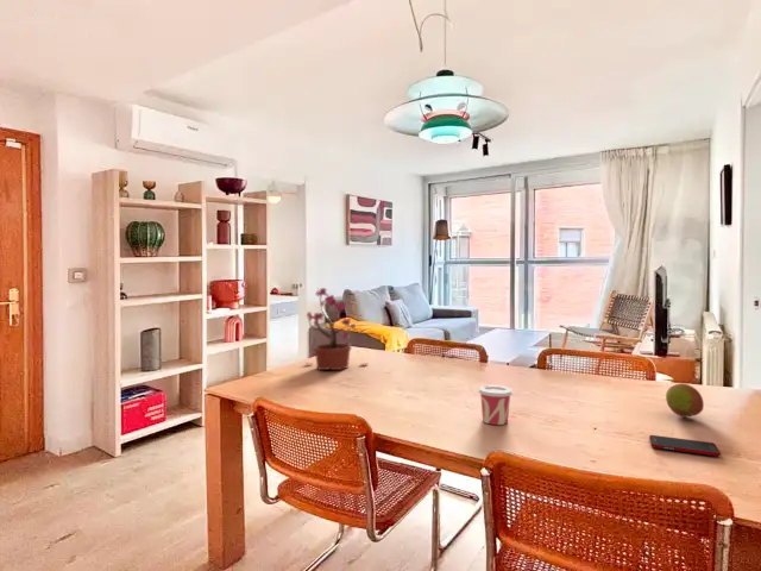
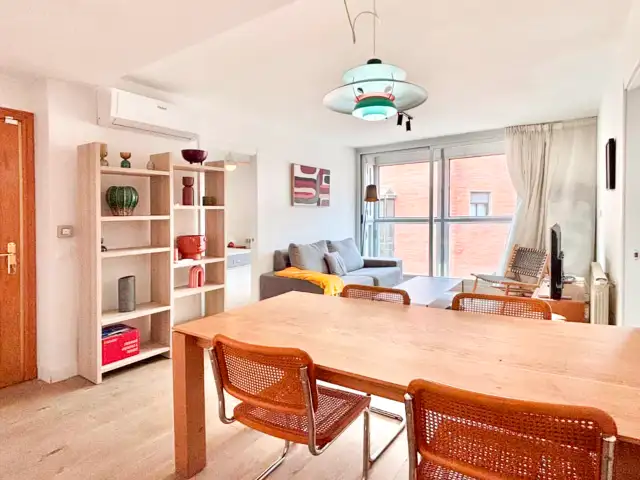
- fruit [665,382,705,419]
- cell phone [648,434,722,457]
- cup [477,384,514,426]
- potted plant [306,287,369,371]
